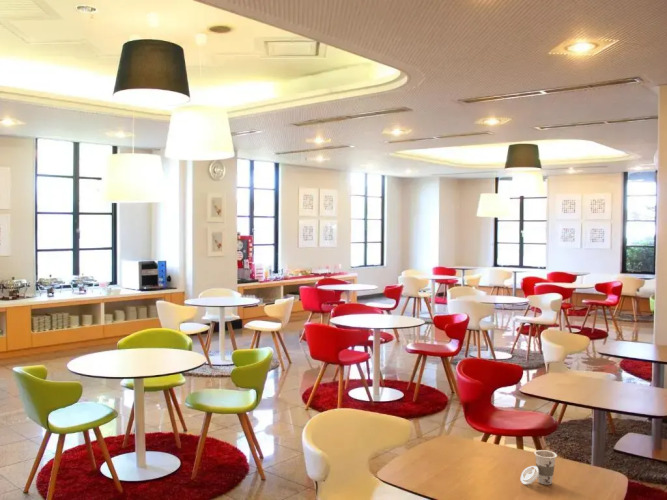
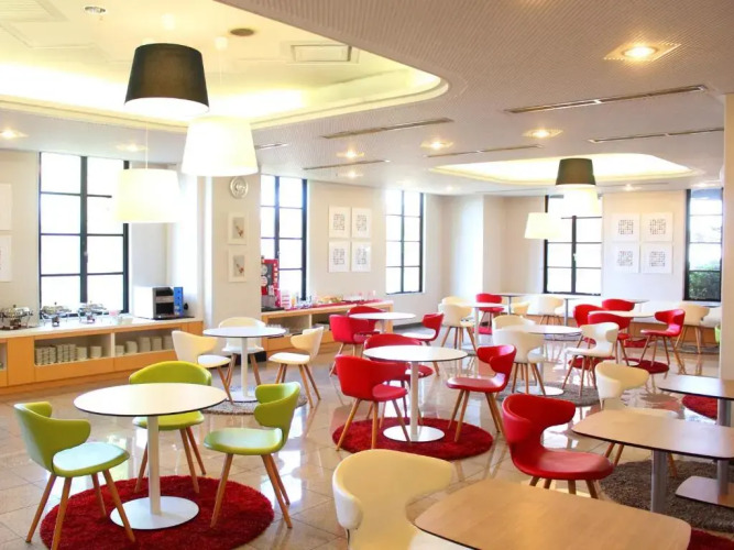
- cup [520,449,558,486]
